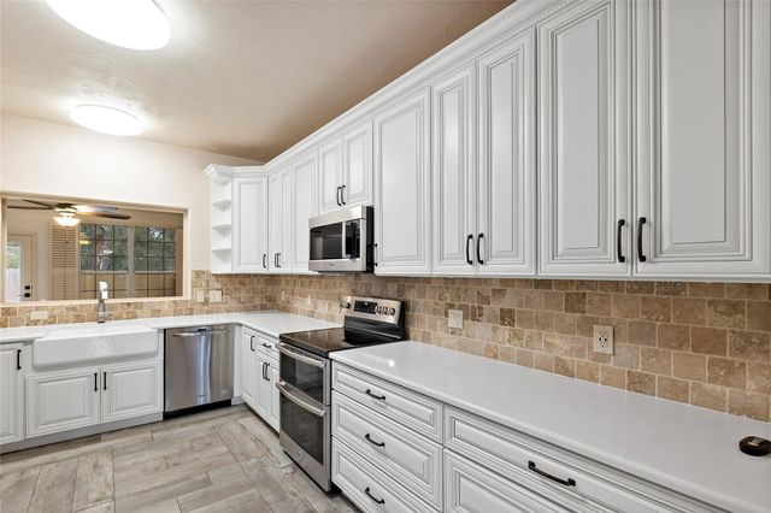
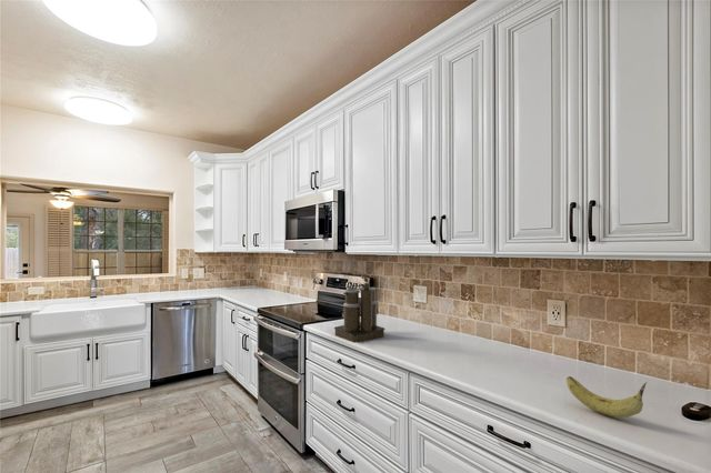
+ fruit [565,375,648,419]
+ coffee maker [333,273,385,343]
